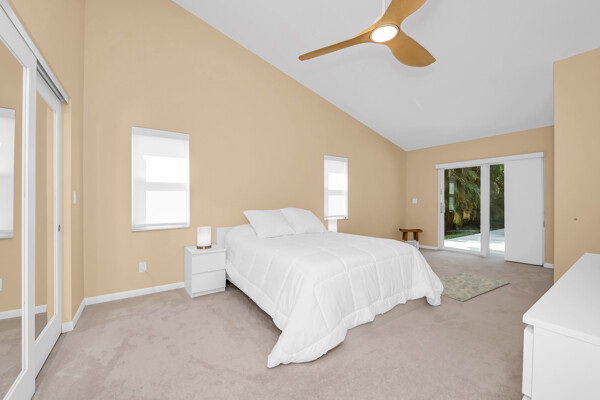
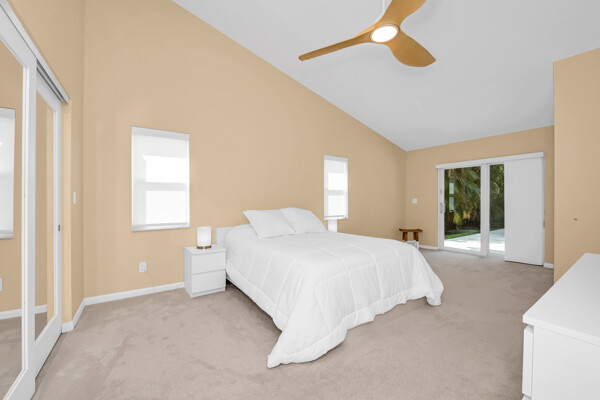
- rug [439,271,511,302]
